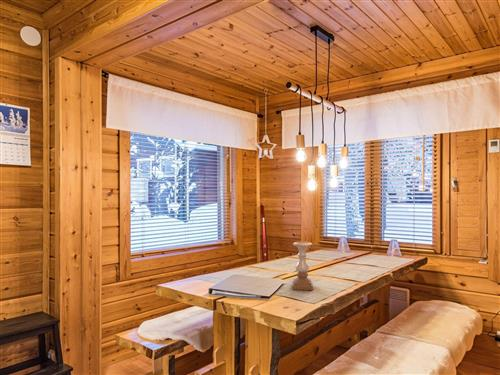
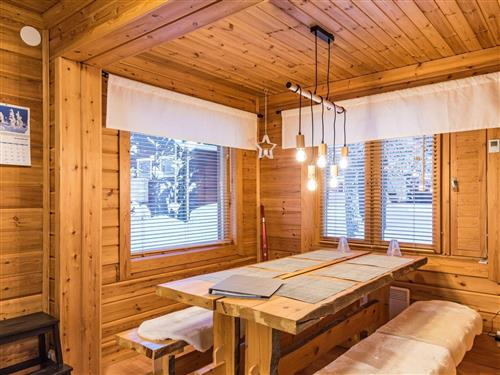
- candle holder [291,241,314,291]
